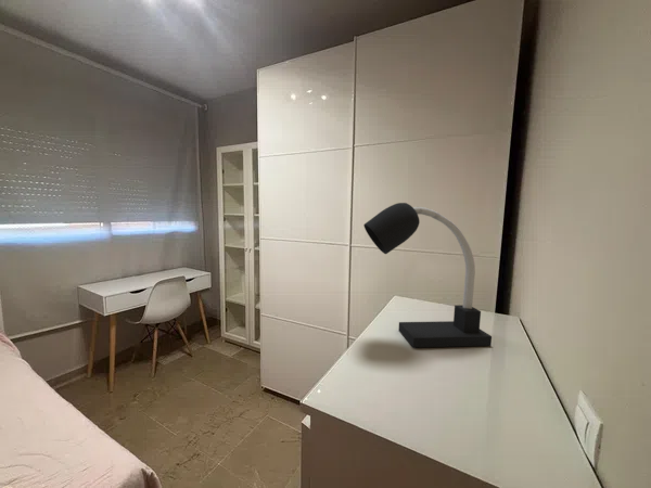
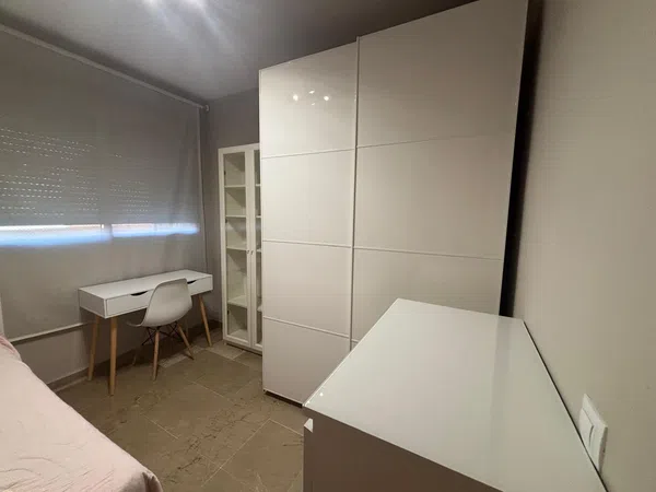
- desk lamp [363,202,493,348]
